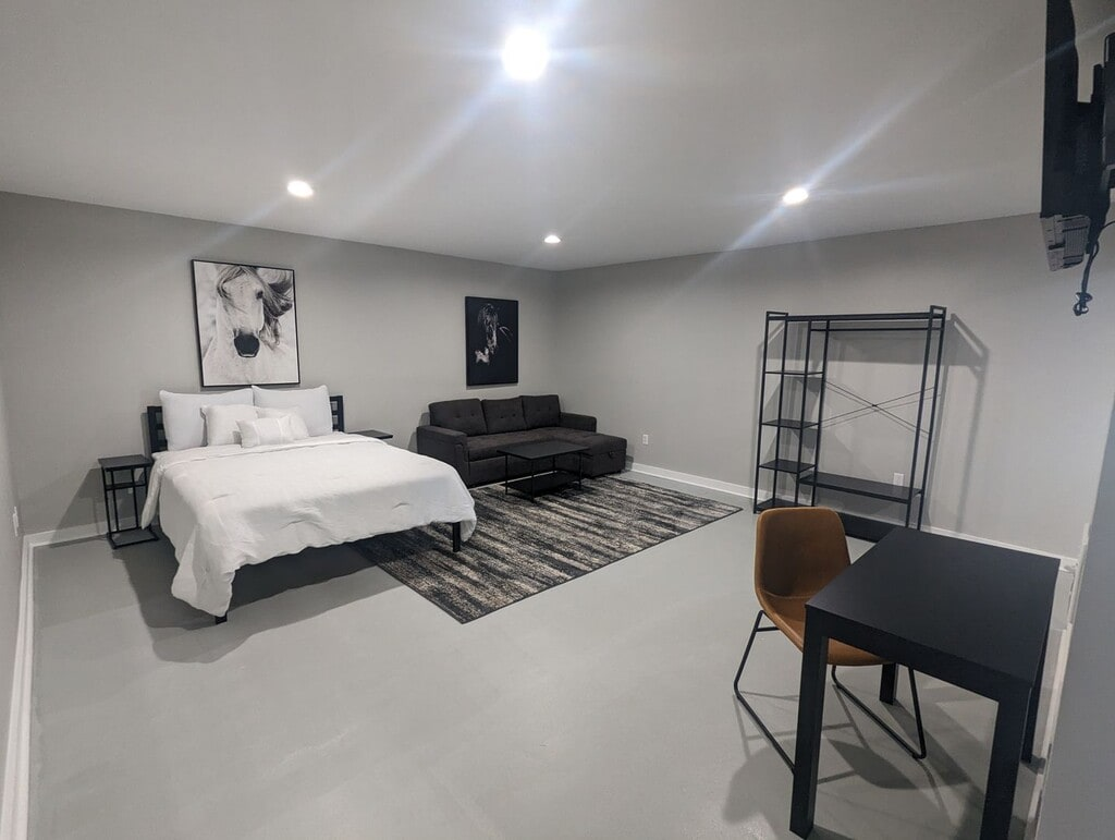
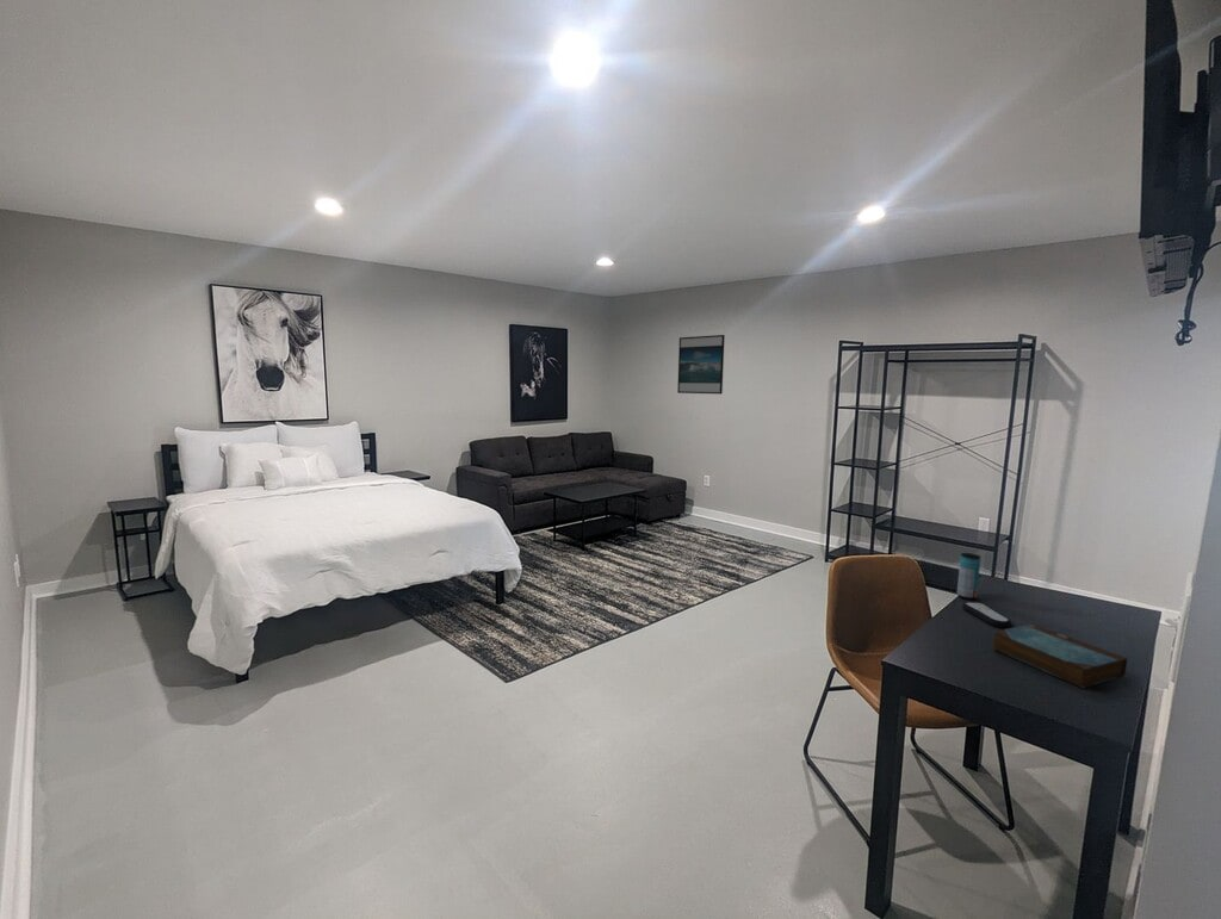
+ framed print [676,334,726,396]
+ book [992,622,1128,689]
+ remote control [961,601,1012,628]
+ beverage can [956,552,983,601]
